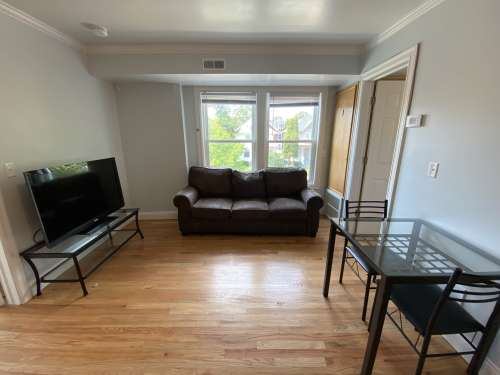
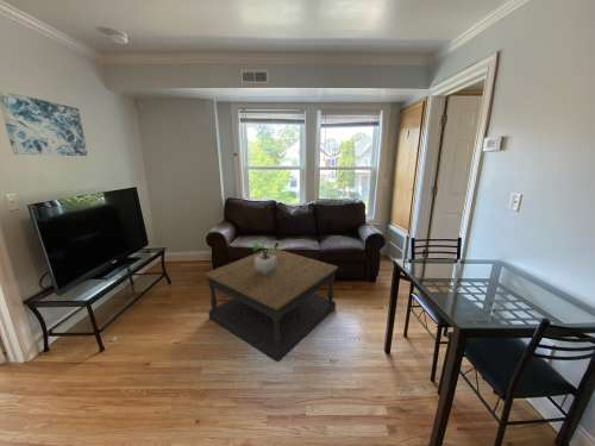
+ potted plant [249,239,284,274]
+ wall art [0,89,89,157]
+ coffee table [203,246,339,363]
